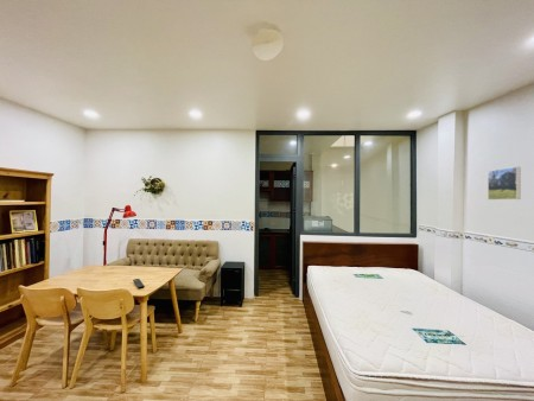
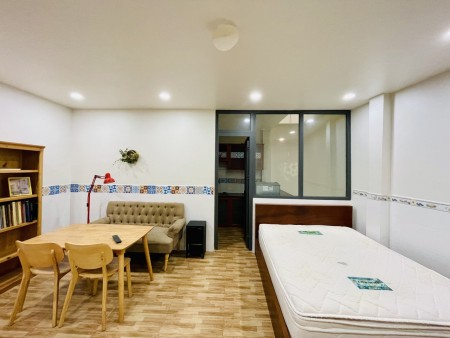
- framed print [487,166,522,200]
